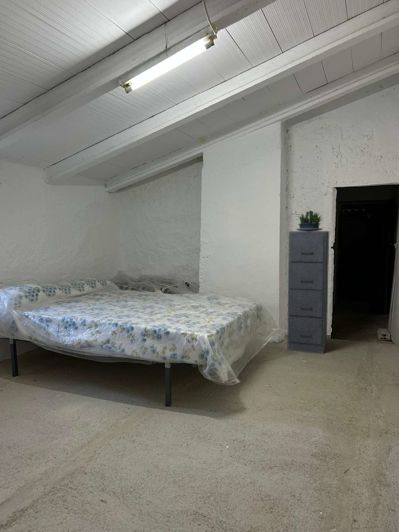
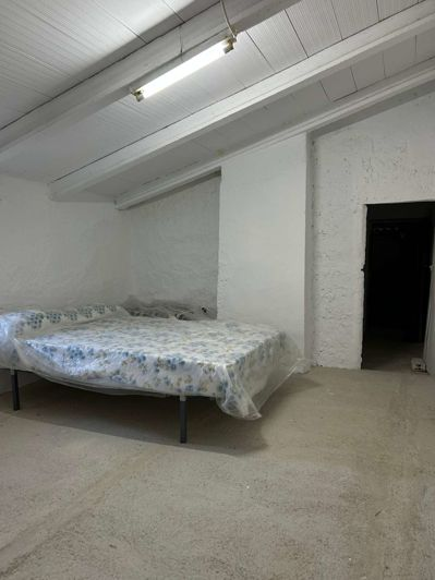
- filing cabinet [286,230,330,355]
- potted plant [295,209,325,231]
